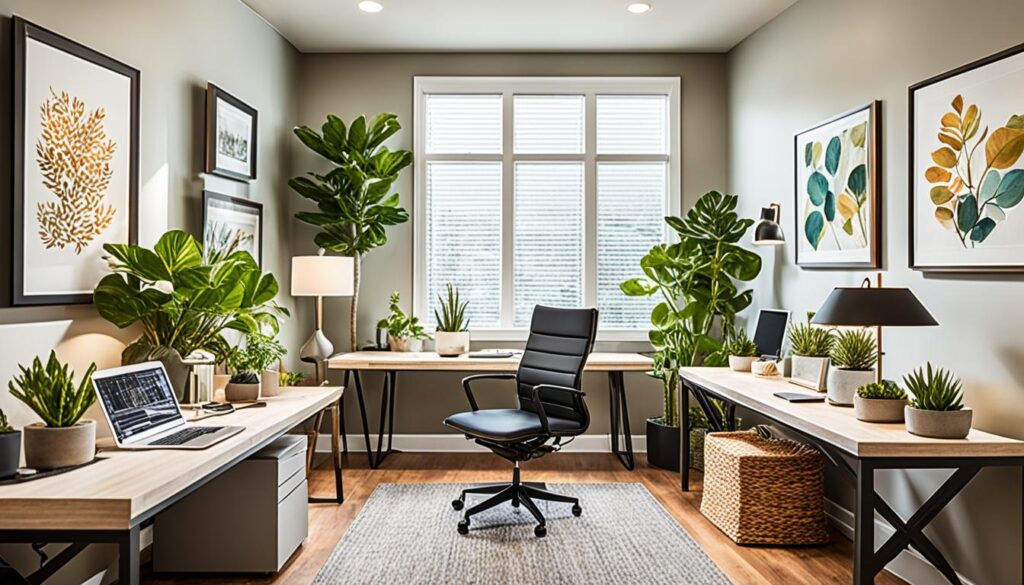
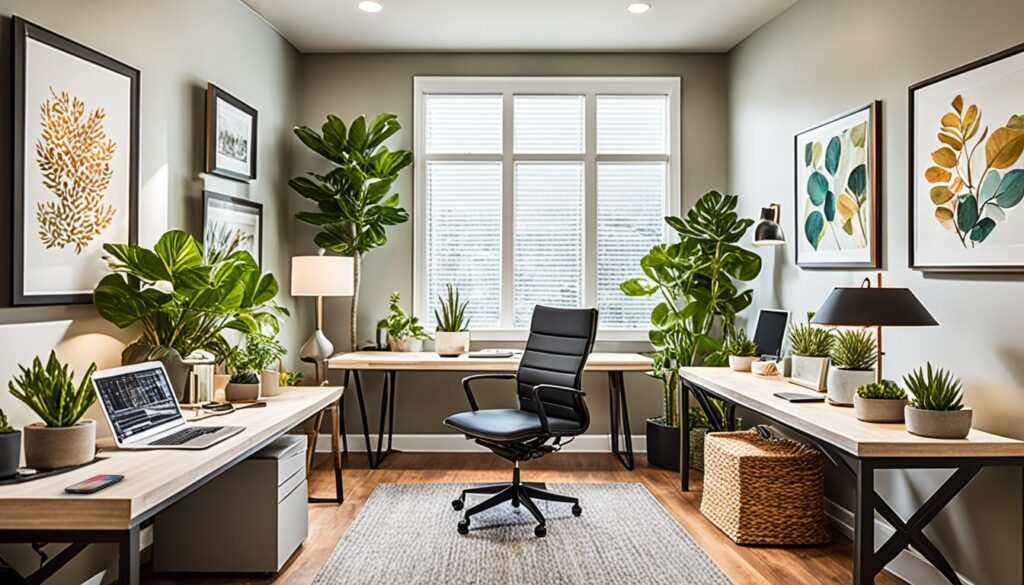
+ smartphone [63,474,126,493]
